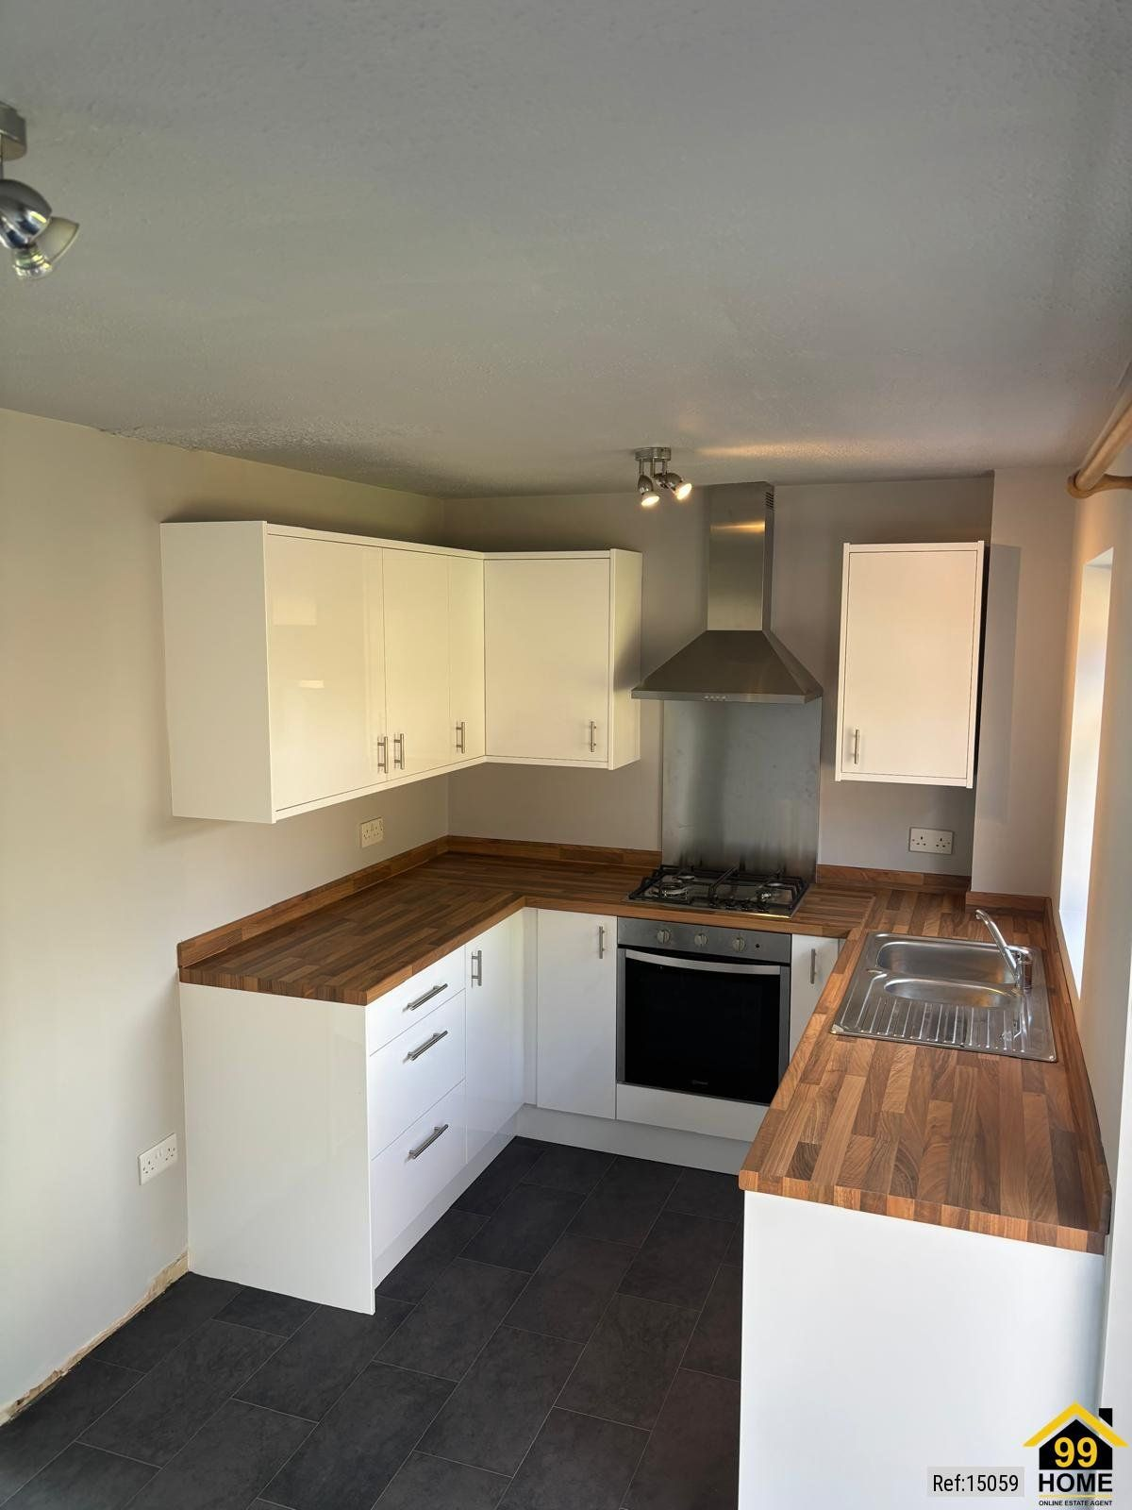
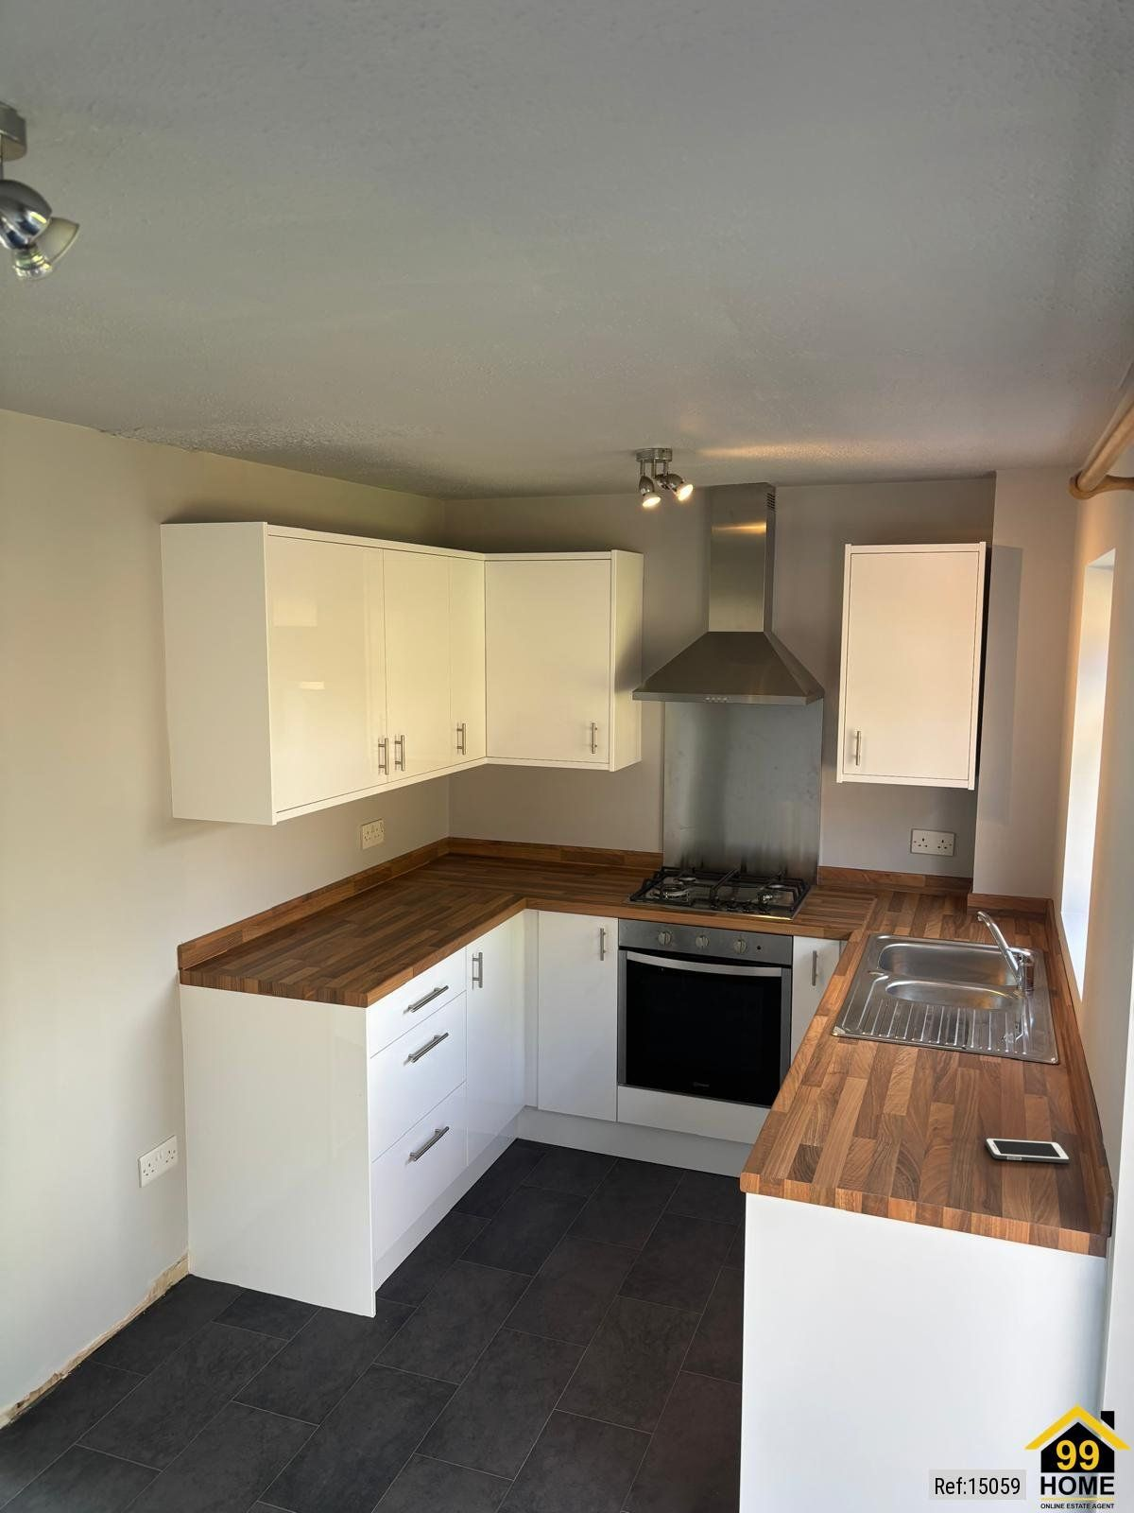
+ cell phone [984,1138,1072,1164]
